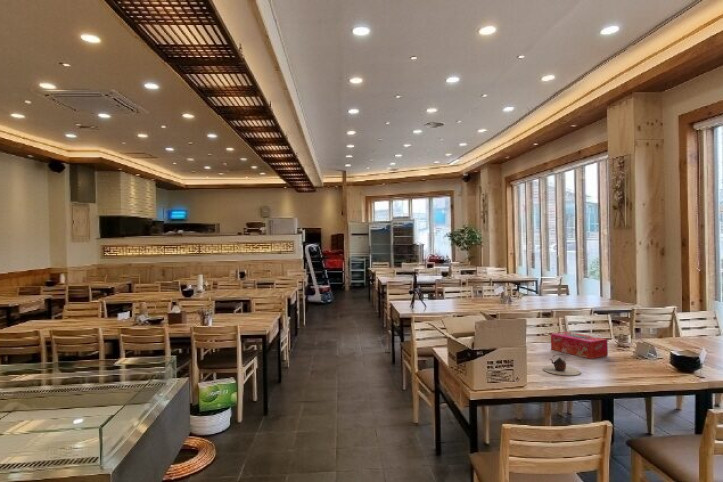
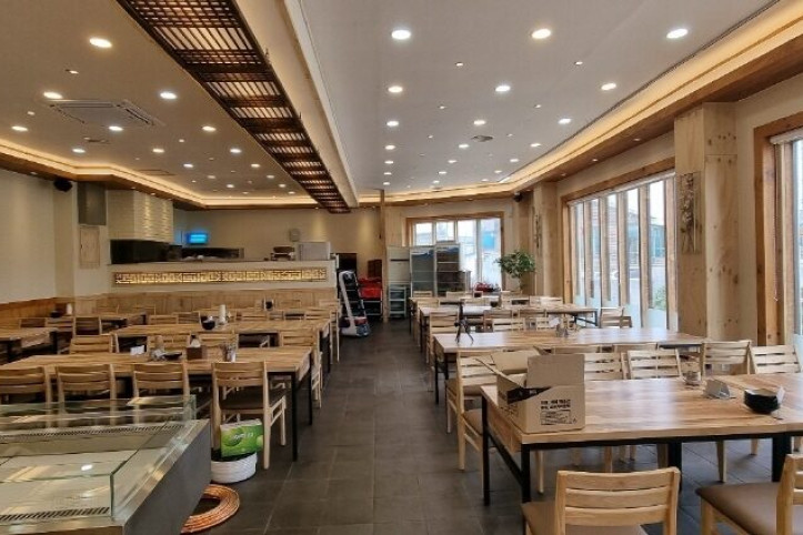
- teapot [542,353,582,376]
- tissue box [550,331,609,360]
